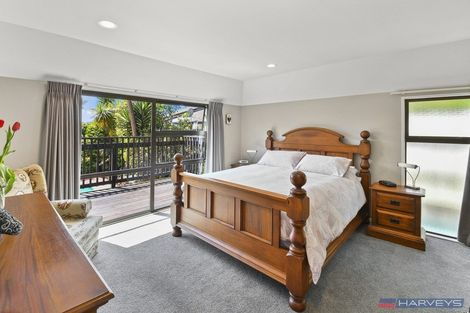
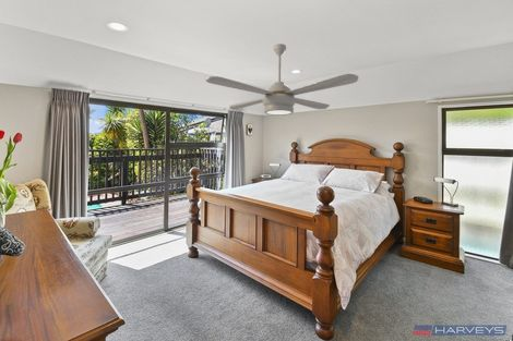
+ ceiling fan [204,42,359,117]
